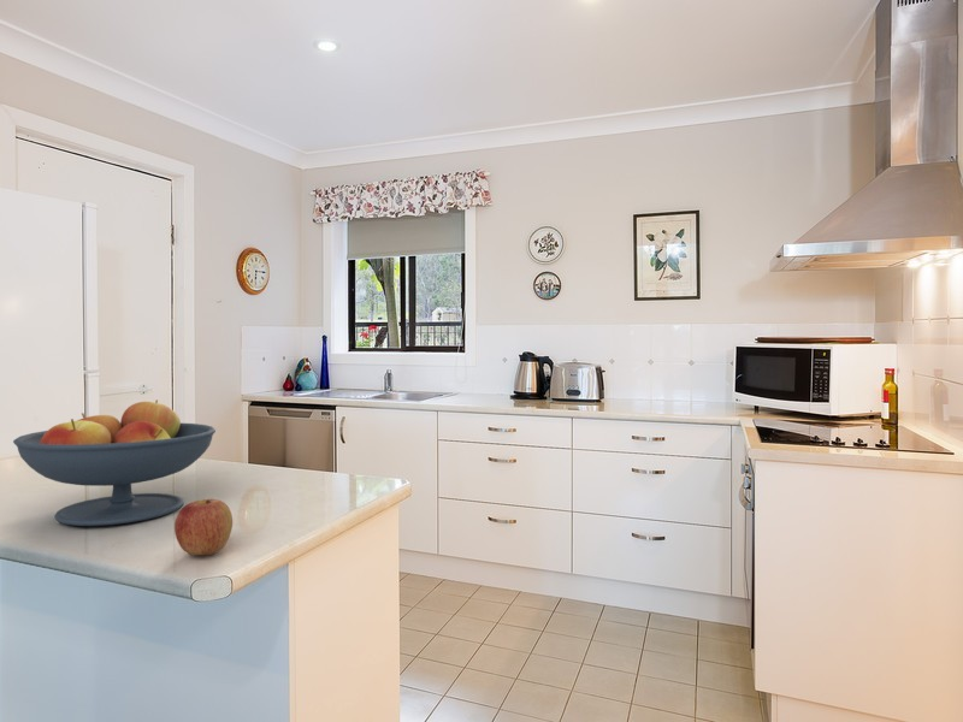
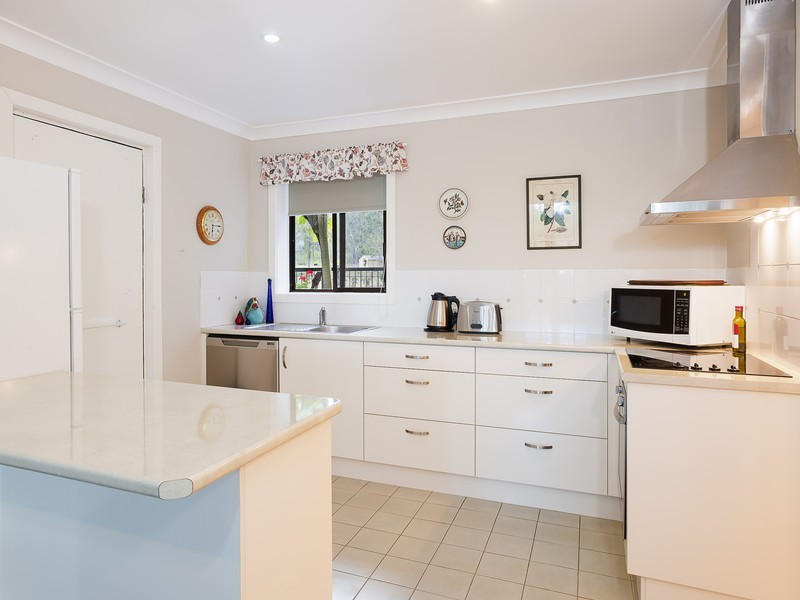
- apple [173,498,234,556]
- fruit bowl [12,398,217,527]
